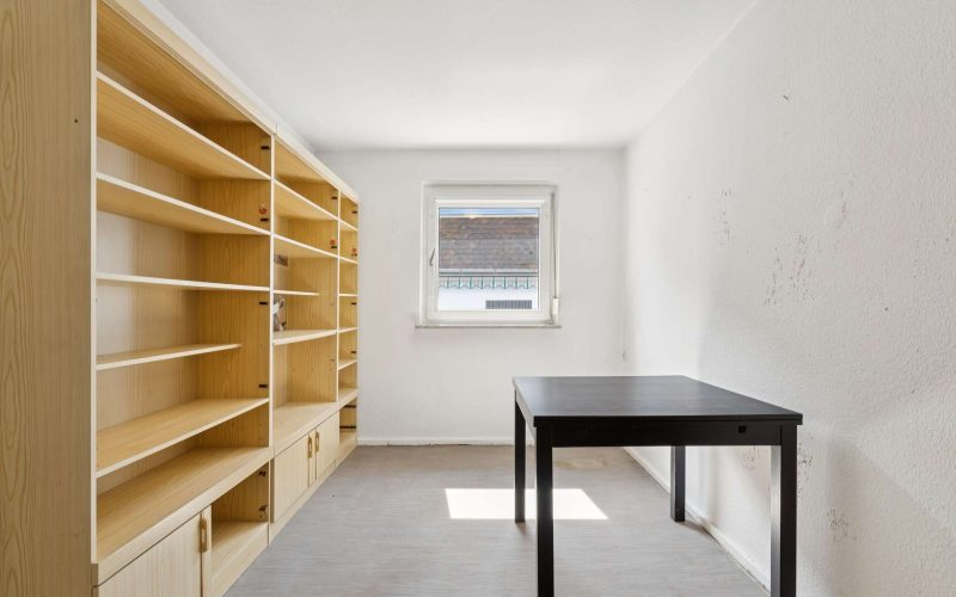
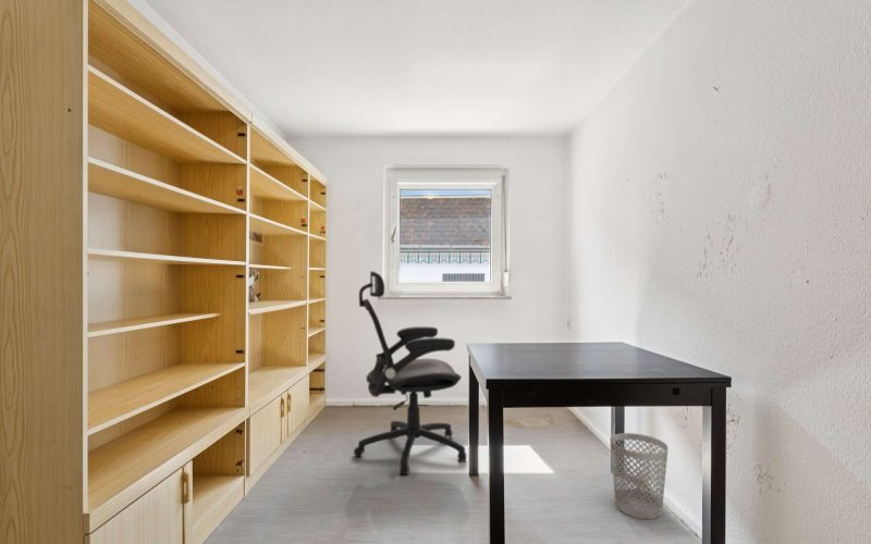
+ wastebasket [609,432,670,520]
+ chair [353,270,467,477]
